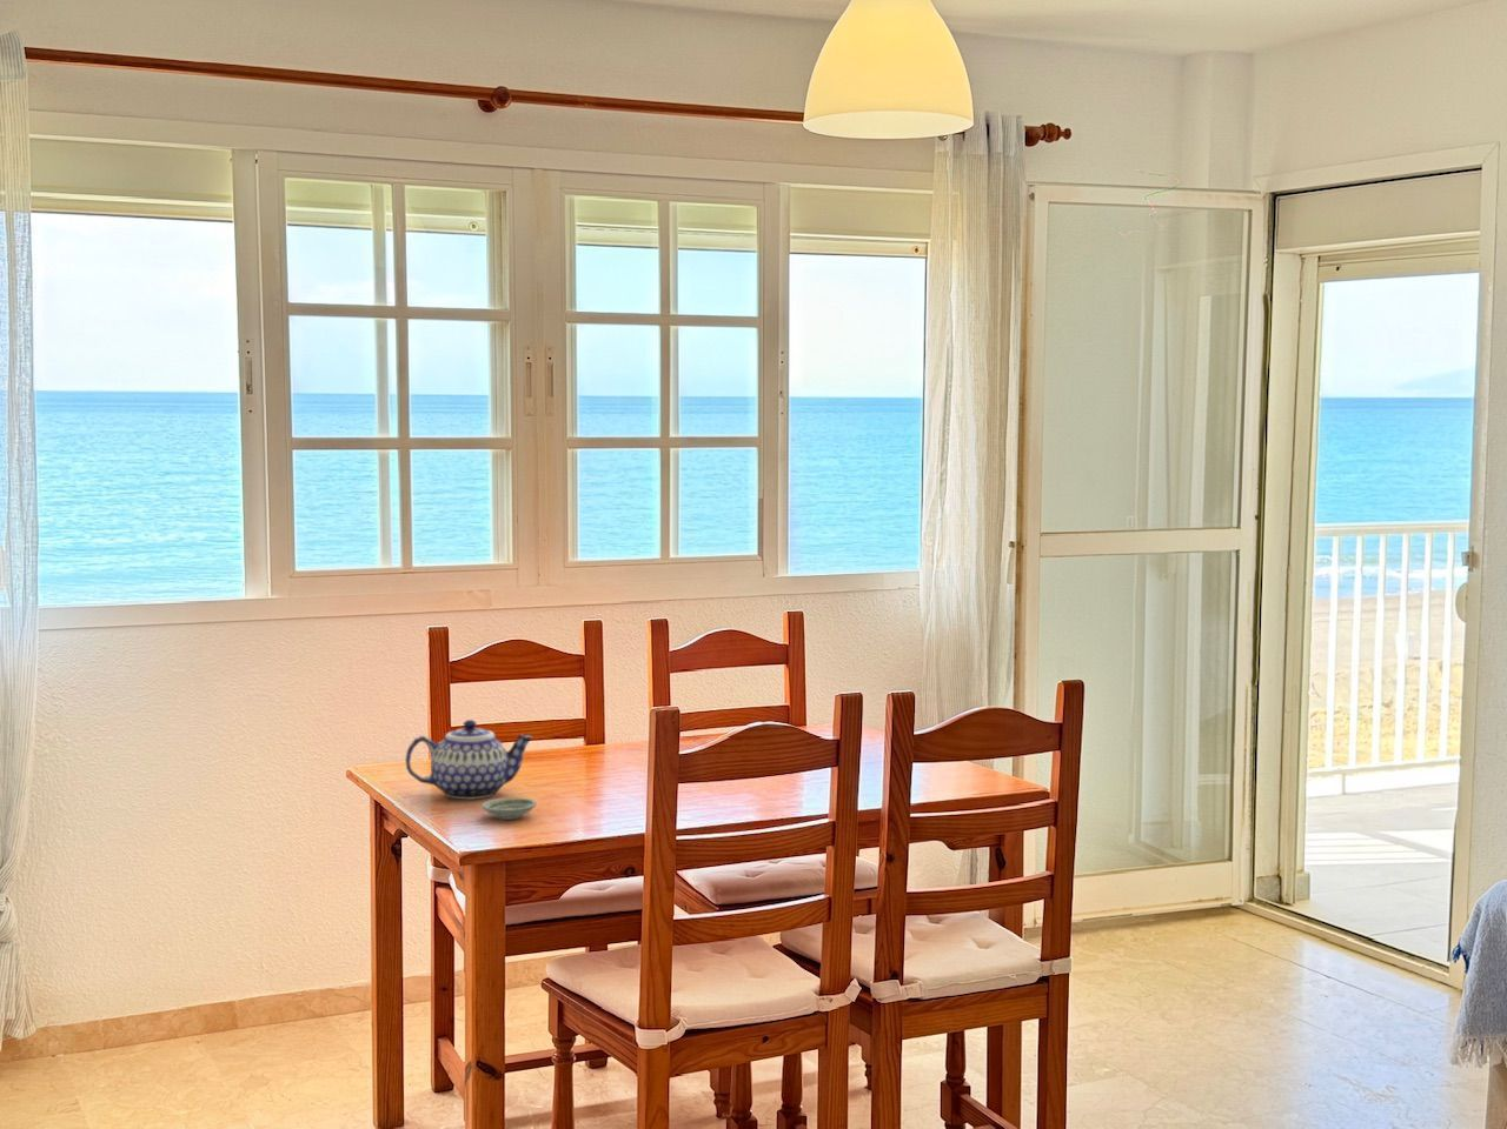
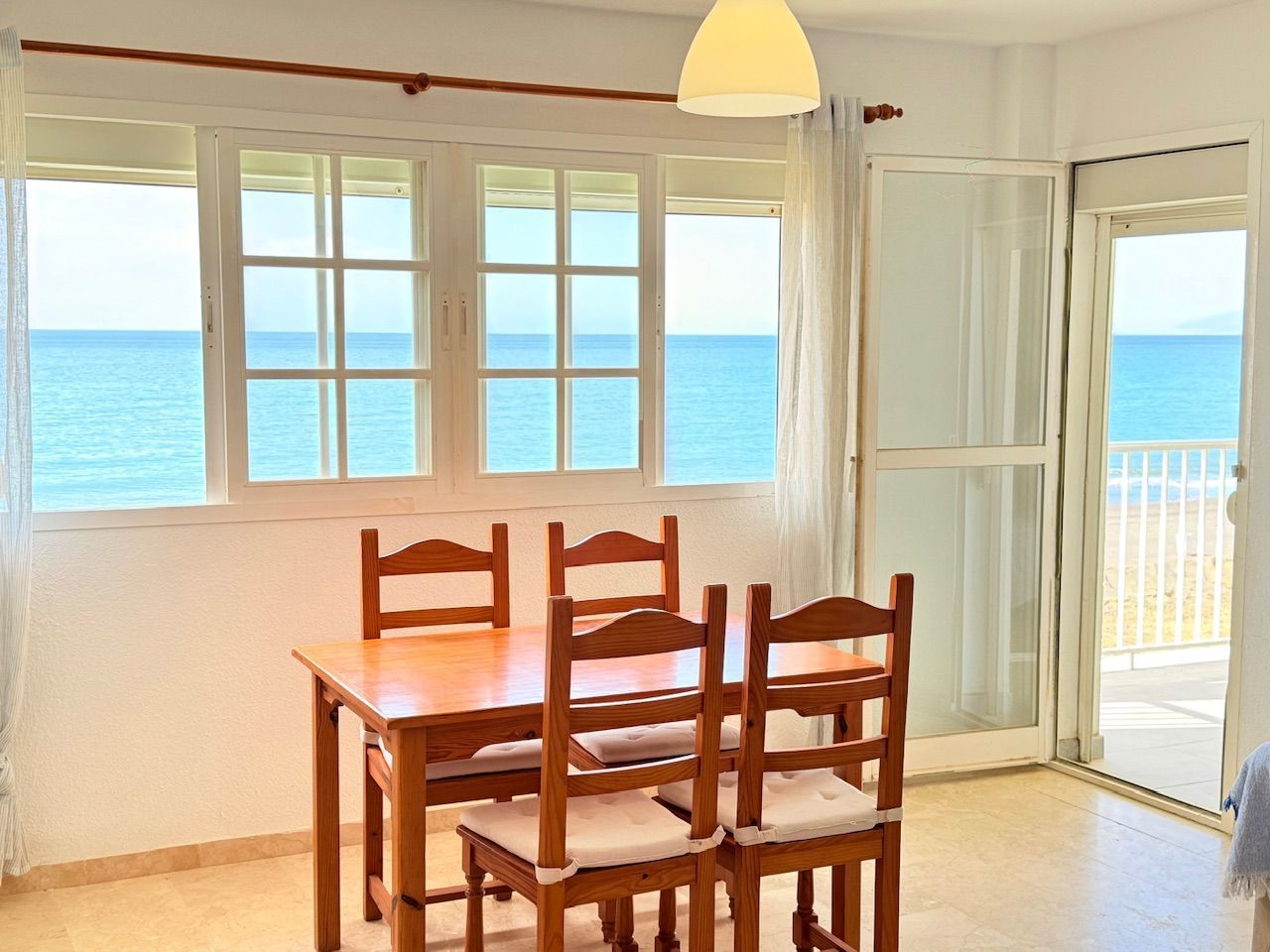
- teapot [403,719,533,800]
- saucer [481,796,538,821]
